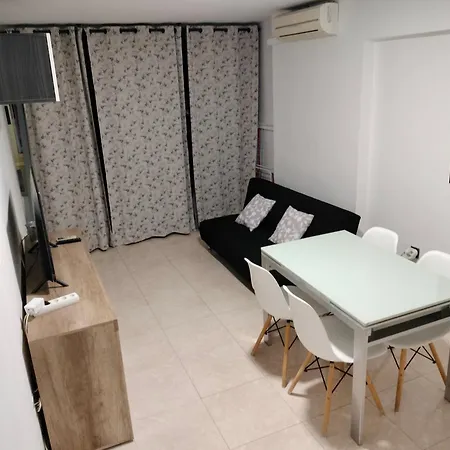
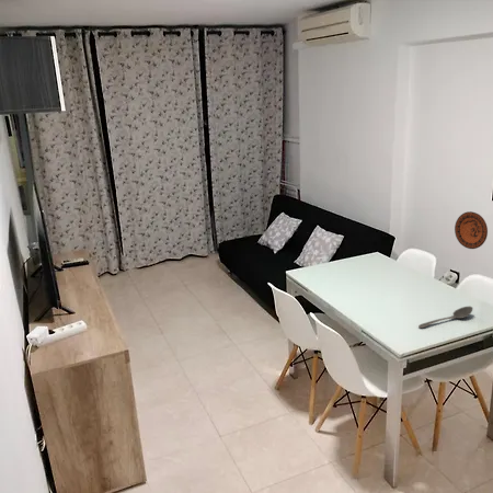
+ stirrer [417,306,474,329]
+ decorative plate [454,210,489,250]
